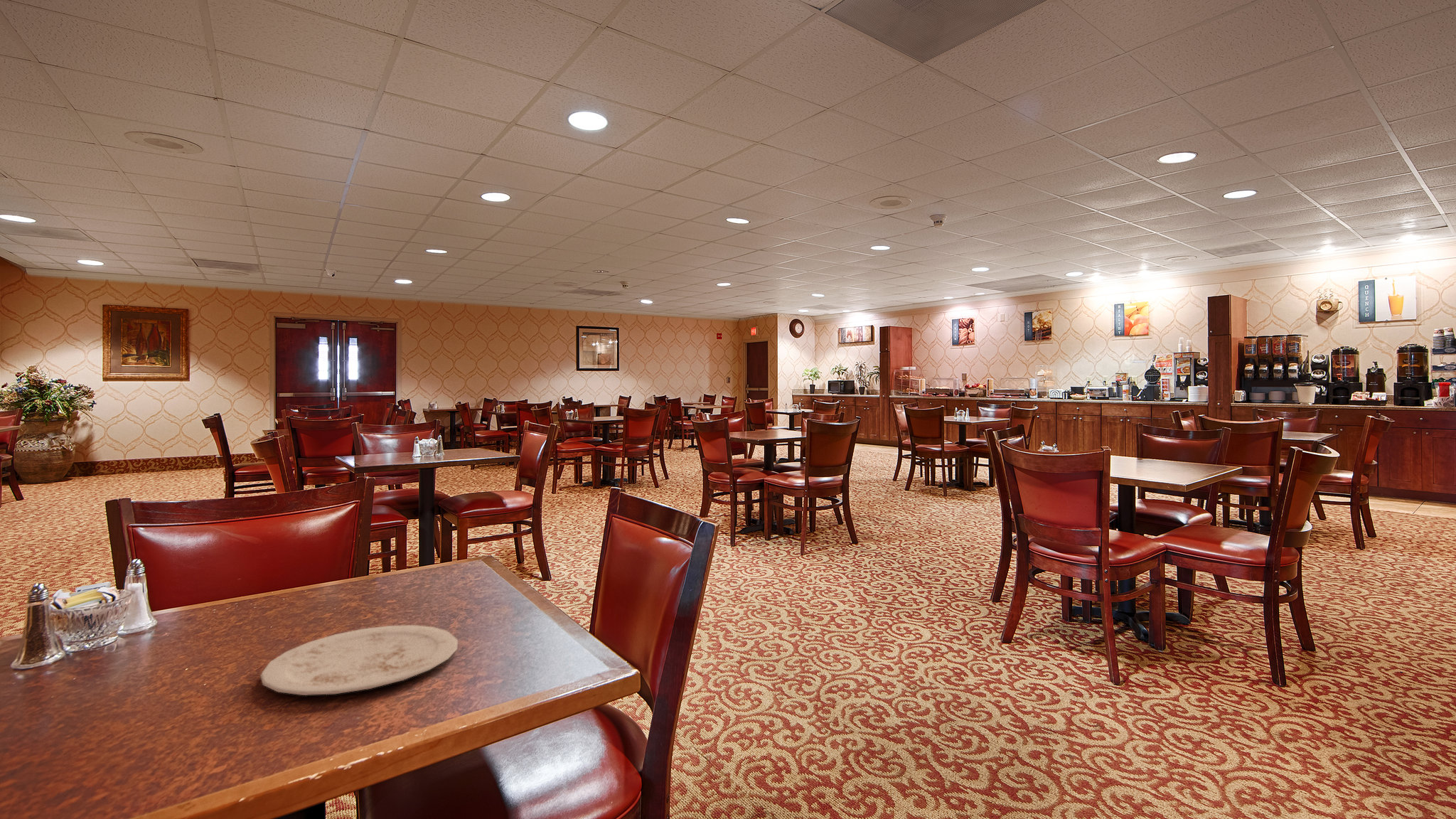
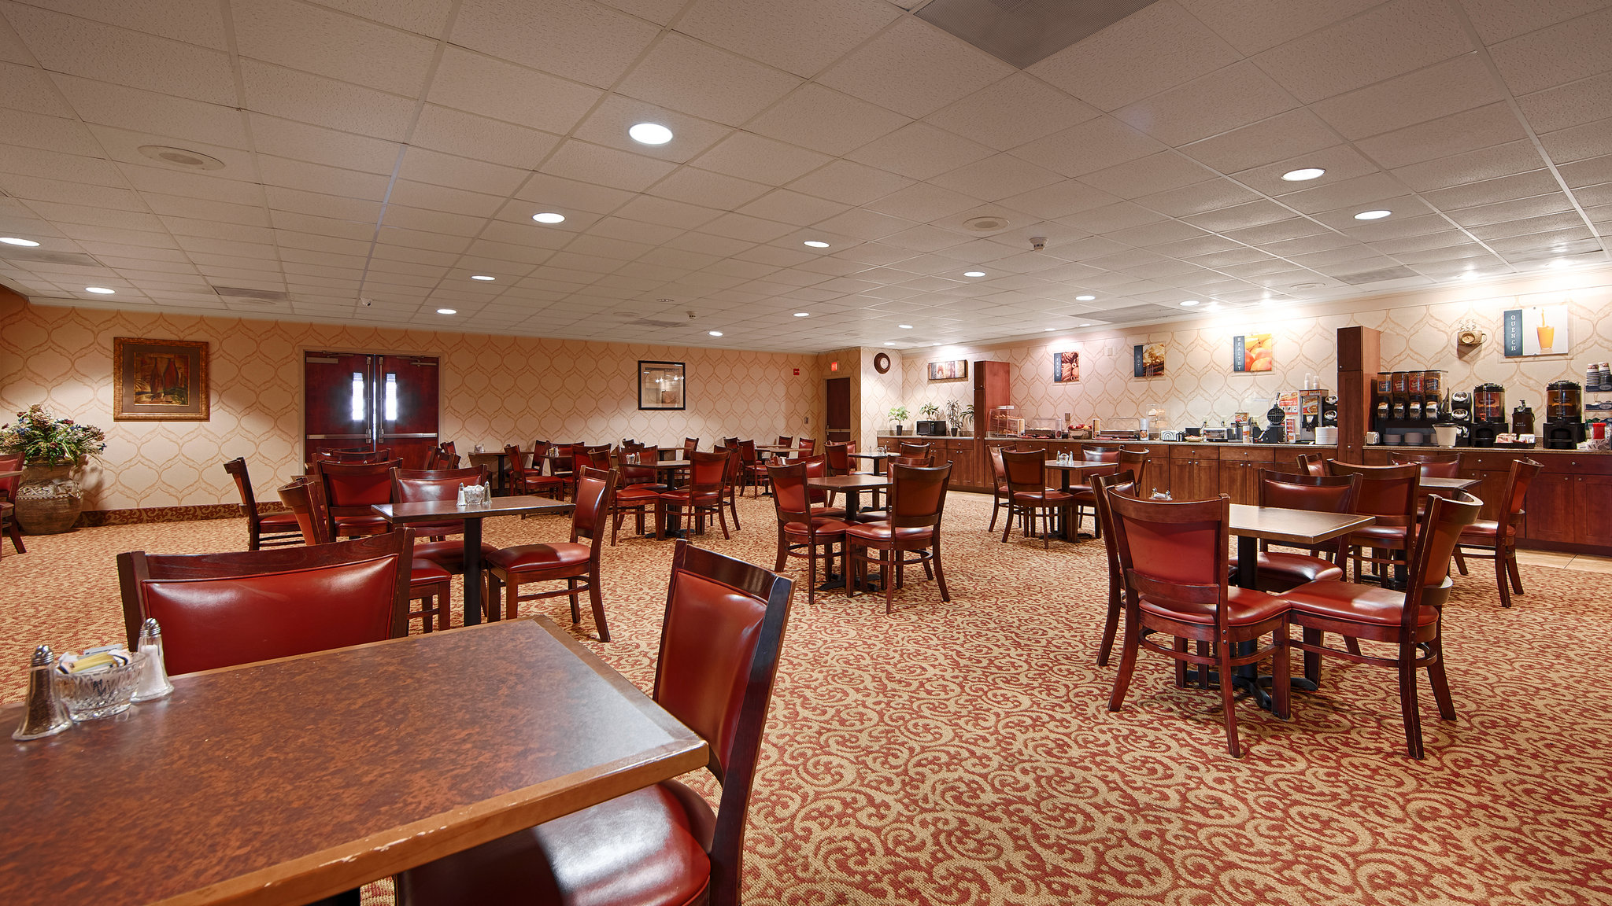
- plate [259,624,458,696]
